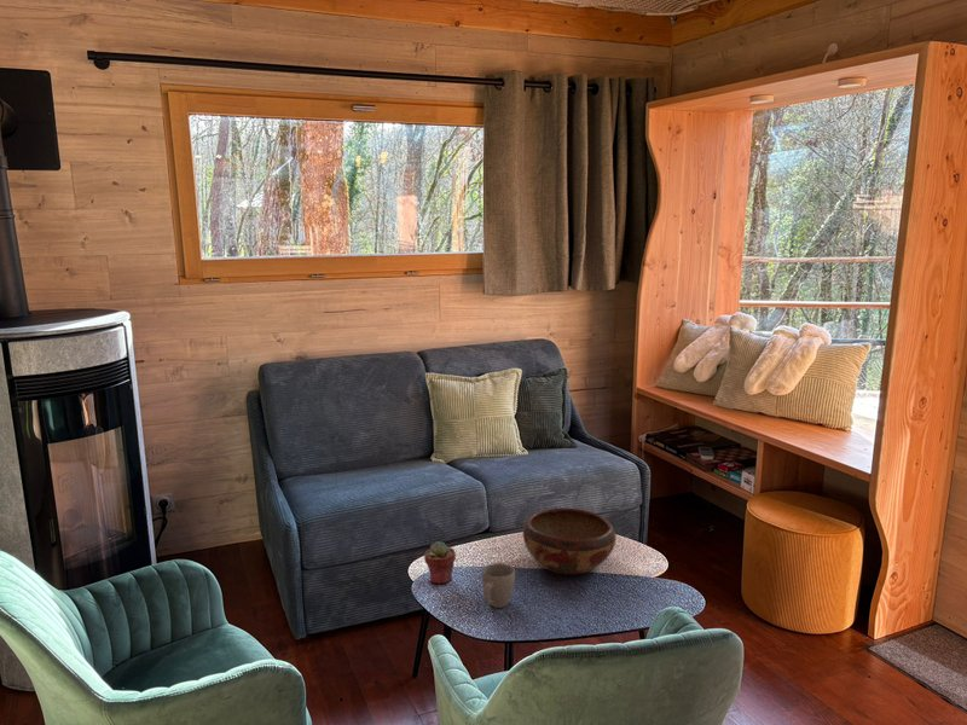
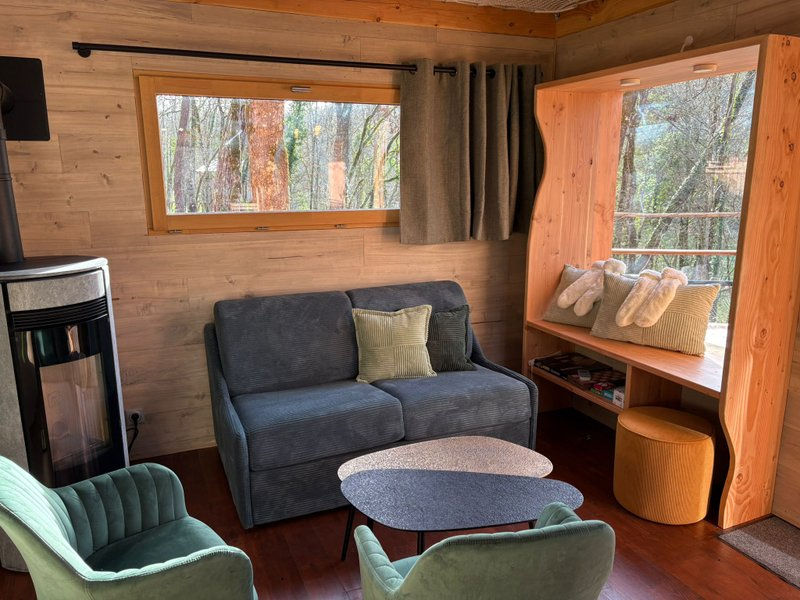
- mug [481,562,516,609]
- potted succulent [423,540,457,585]
- decorative bowl [522,506,618,576]
